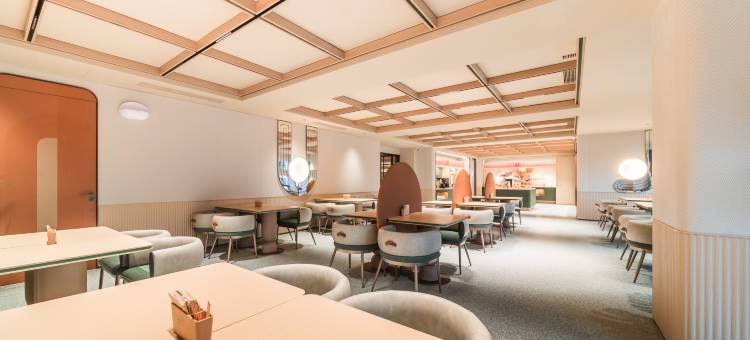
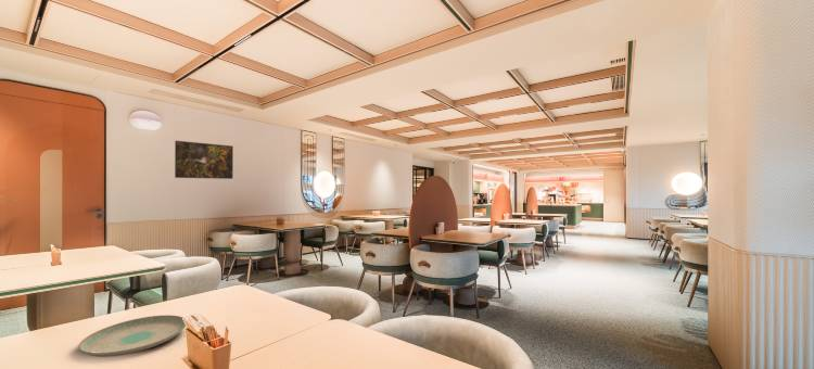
+ plate [78,315,187,358]
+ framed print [174,140,234,180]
